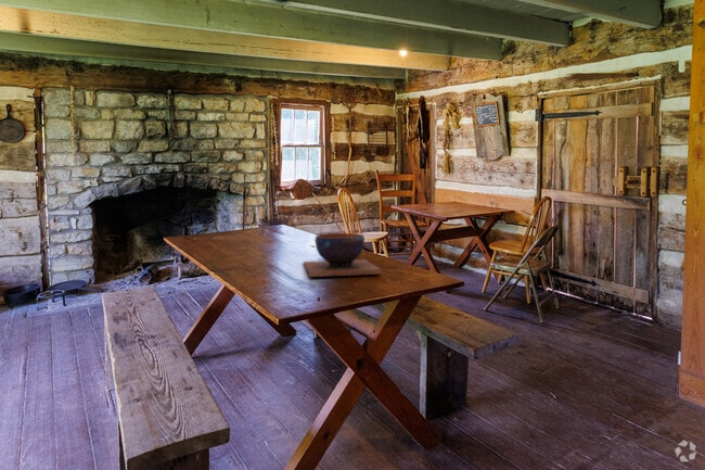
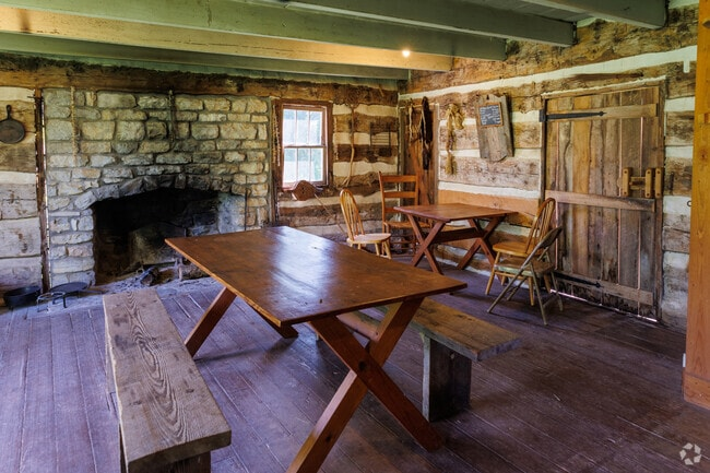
- decorative bowl [303,232,382,278]
